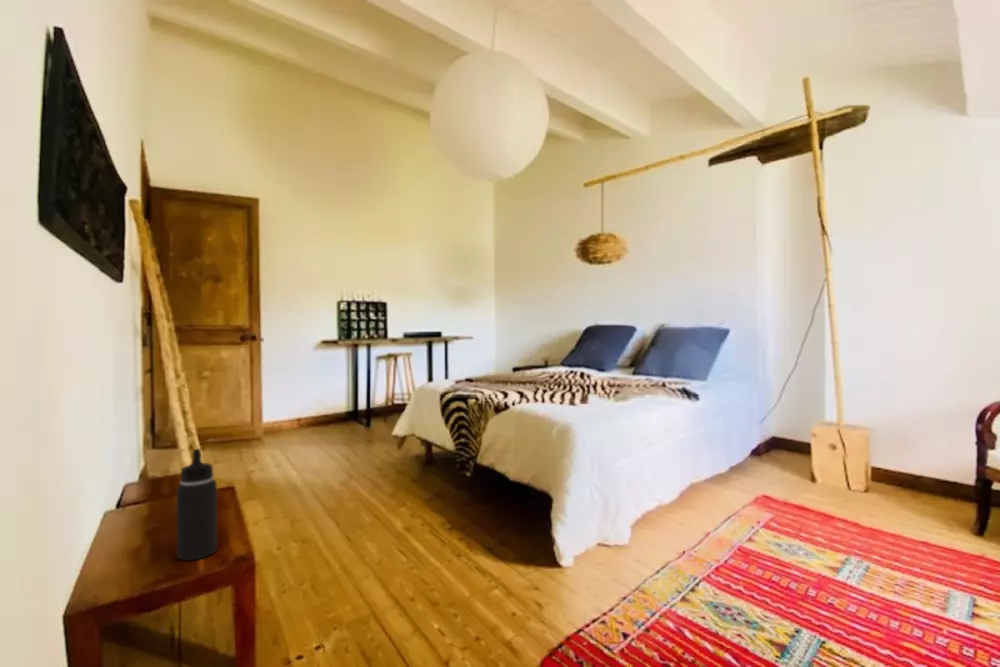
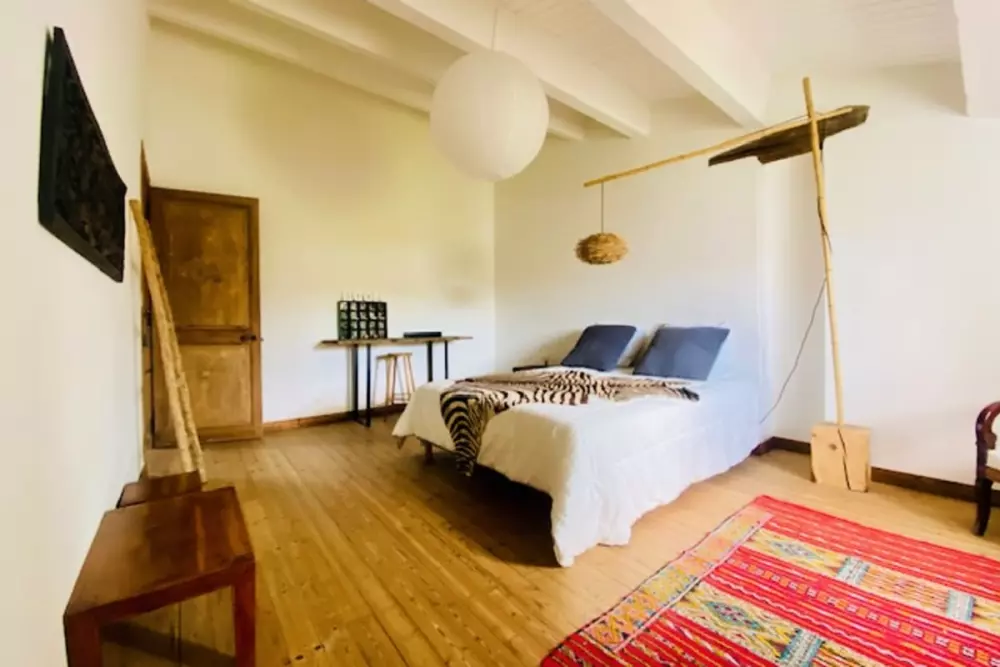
- water bottle [176,448,218,561]
